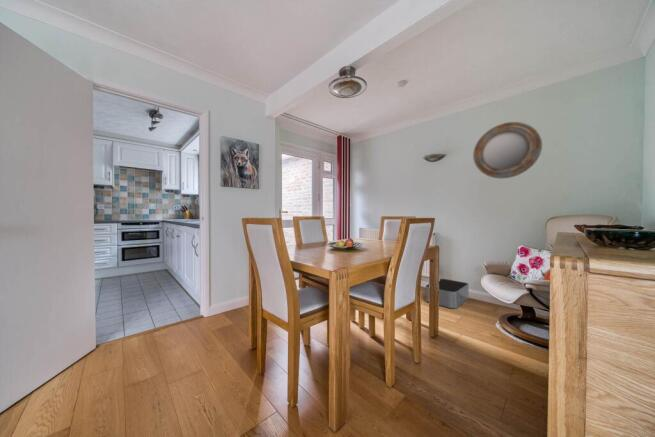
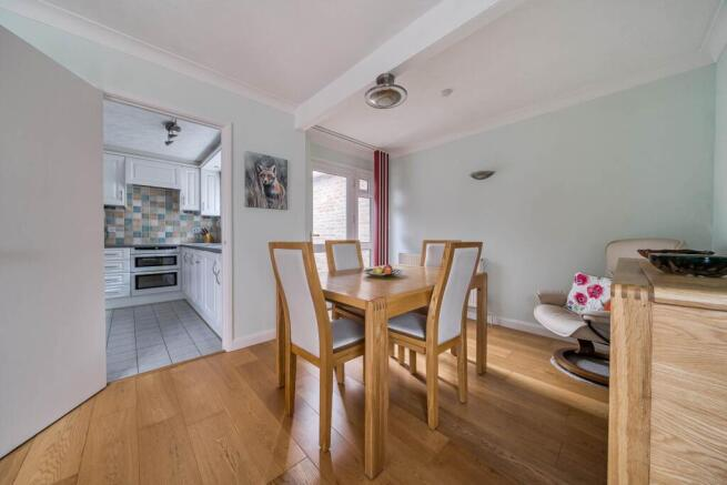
- home mirror [472,121,543,179]
- storage bin [425,278,470,309]
